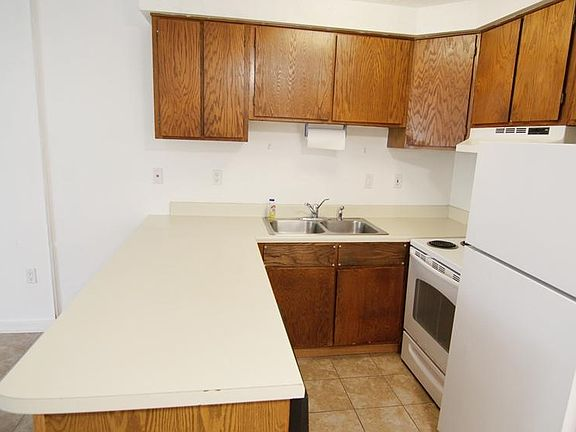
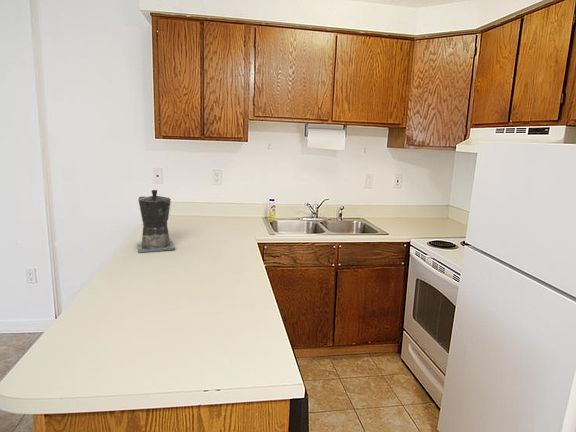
+ coffee maker [136,189,176,254]
